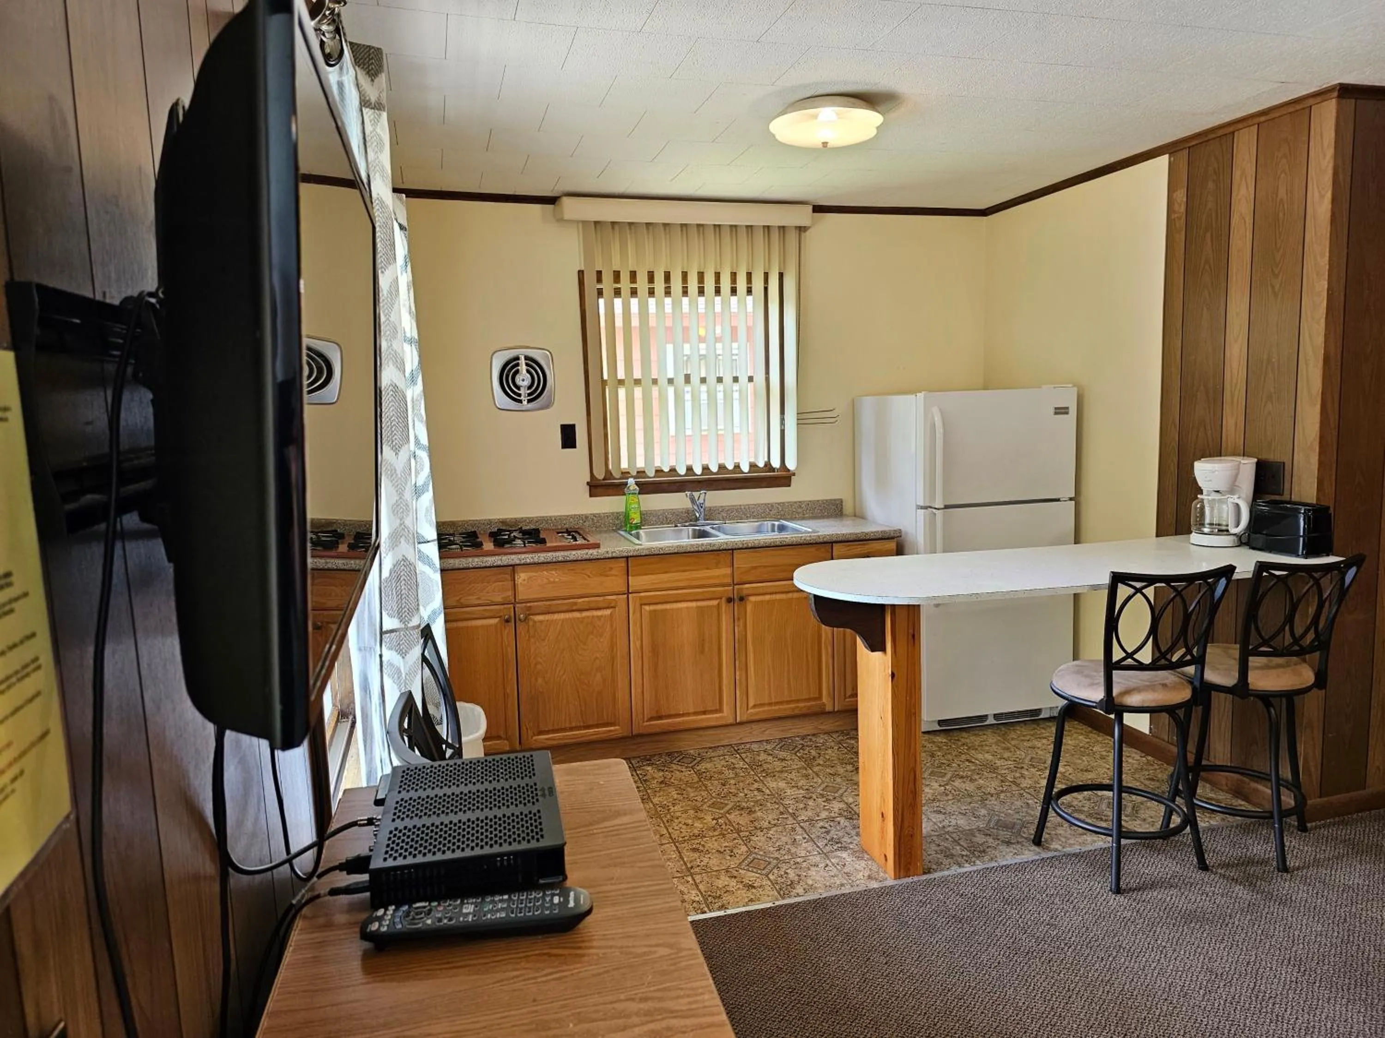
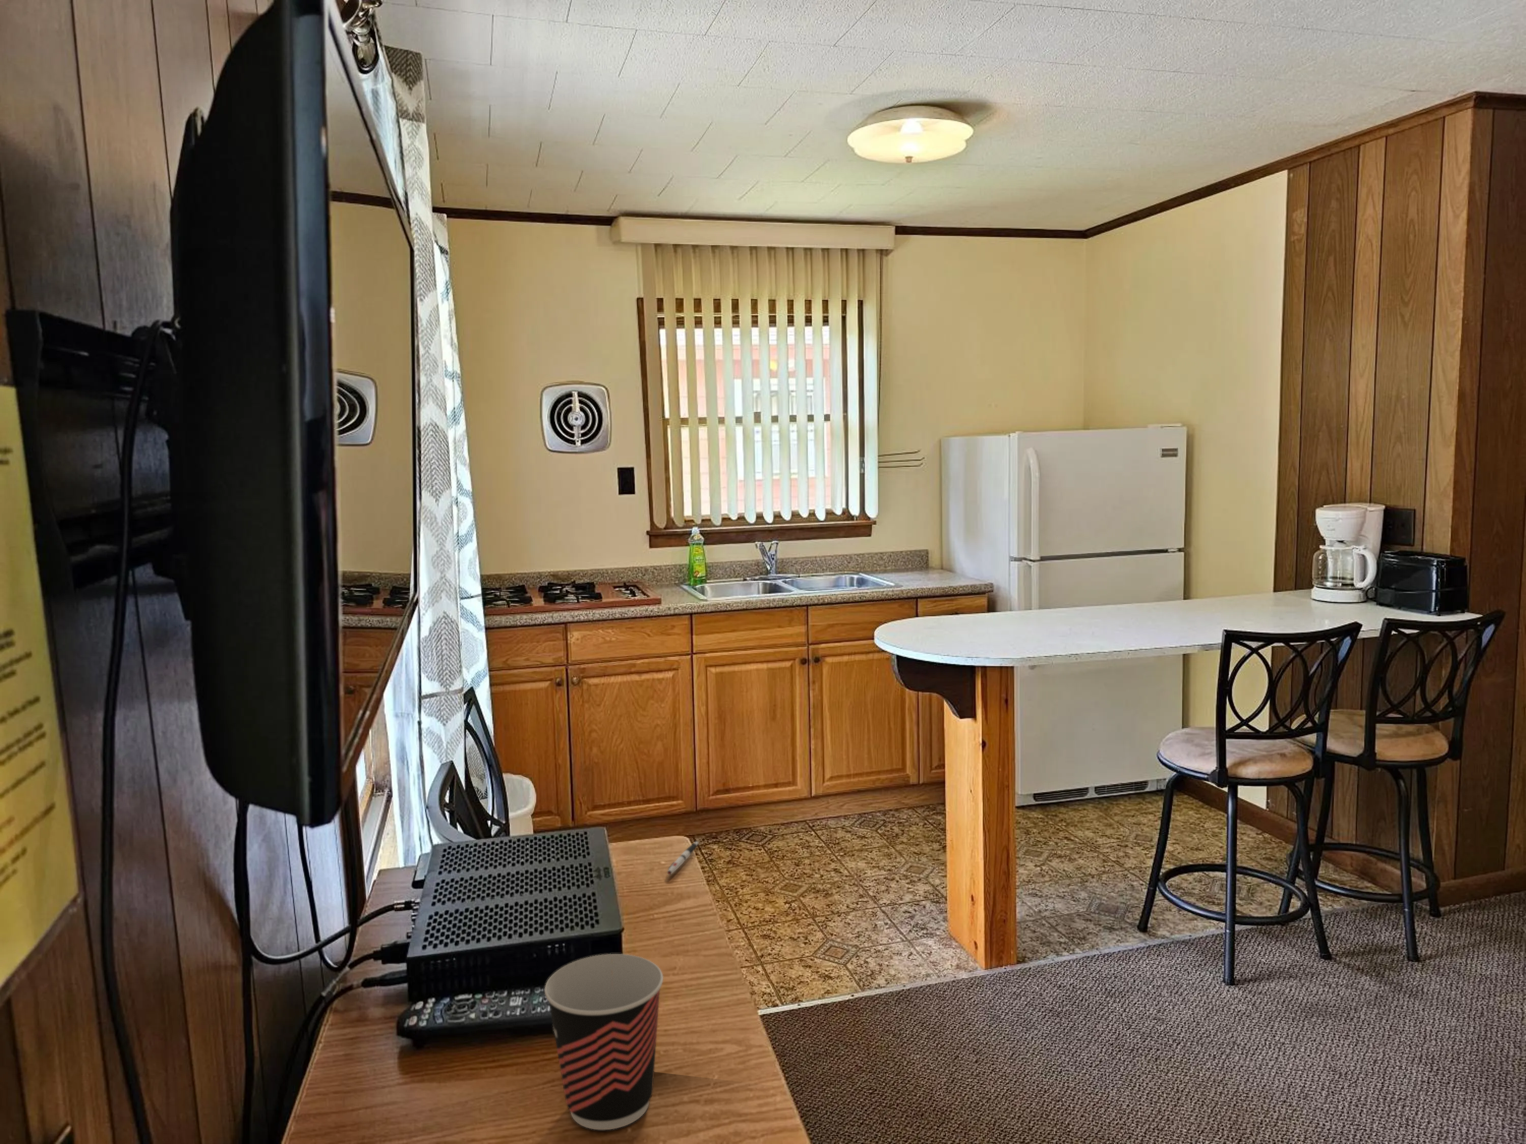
+ cup [544,953,663,1131]
+ pen [667,841,699,876]
